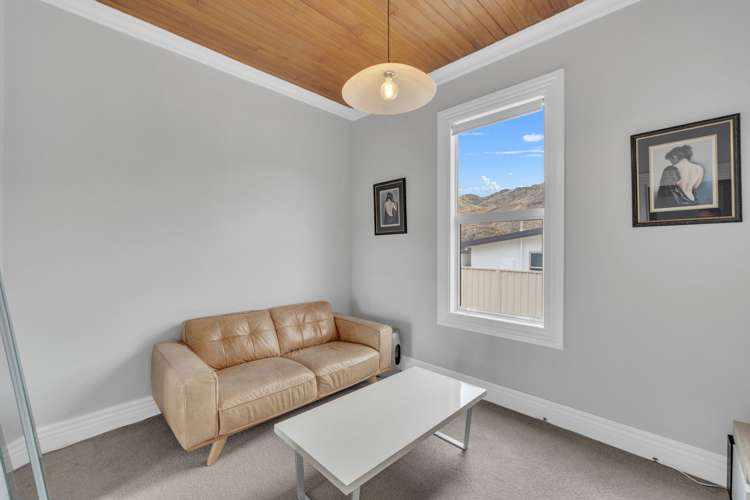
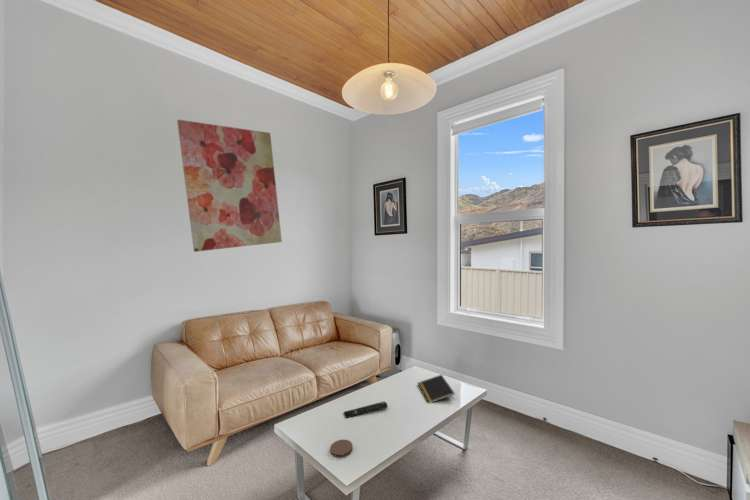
+ coaster [329,439,354,459]
+ remote control [343,401,389,419]
+ notepad [417,374,456,404]
+ wall art [176,119,283,253]
